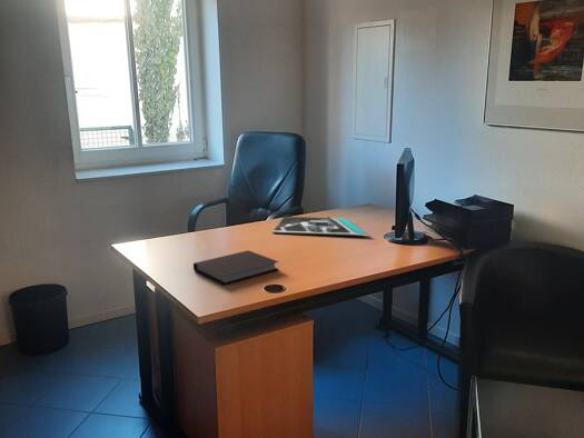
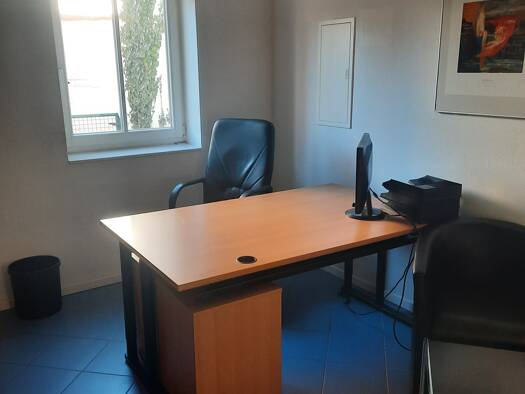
- notebook [192,249,280,286]
- architectural model [271,215,369,237]
